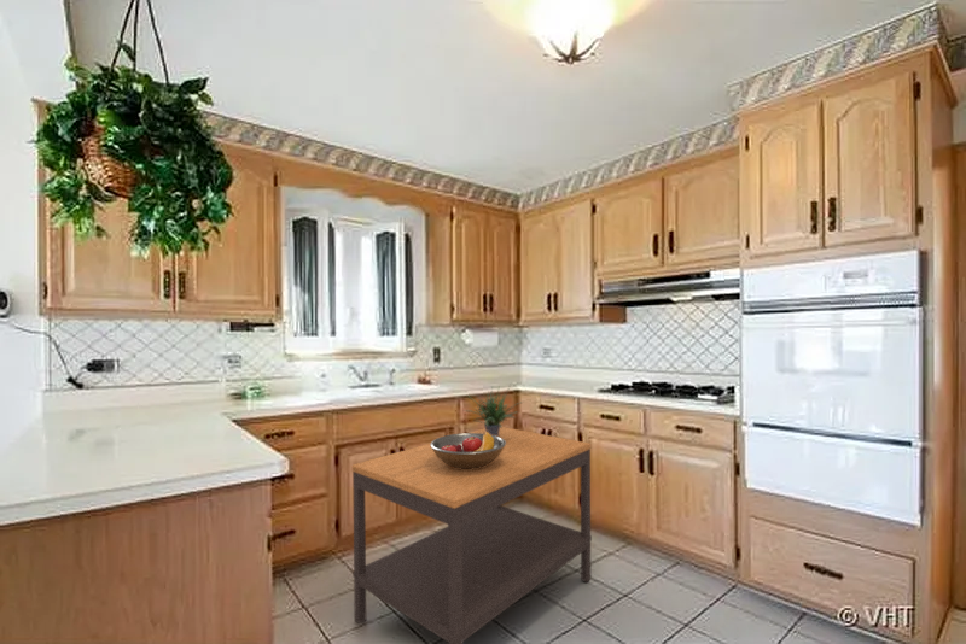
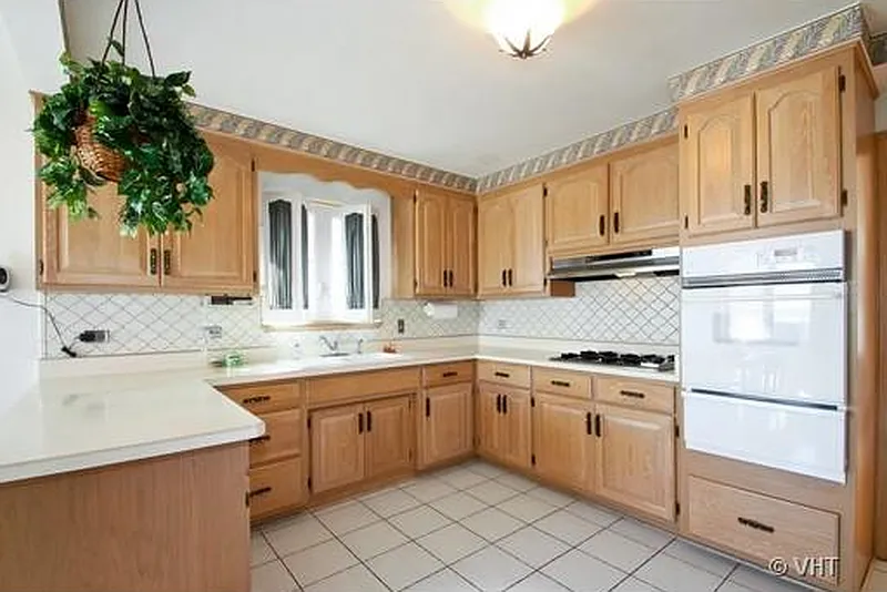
- side table [351,426,593,644]
- potted plant [462,380,525,437]
- fruit bowl [430,431,506,469]
